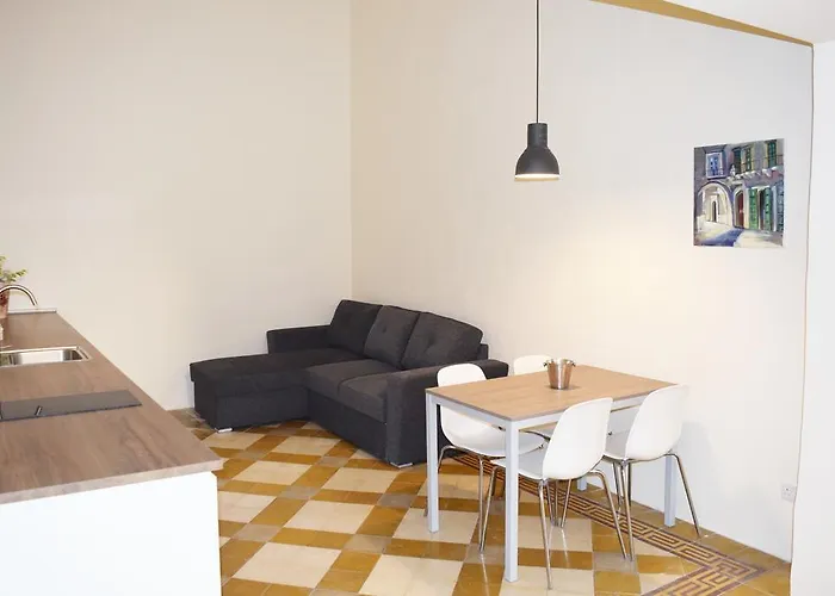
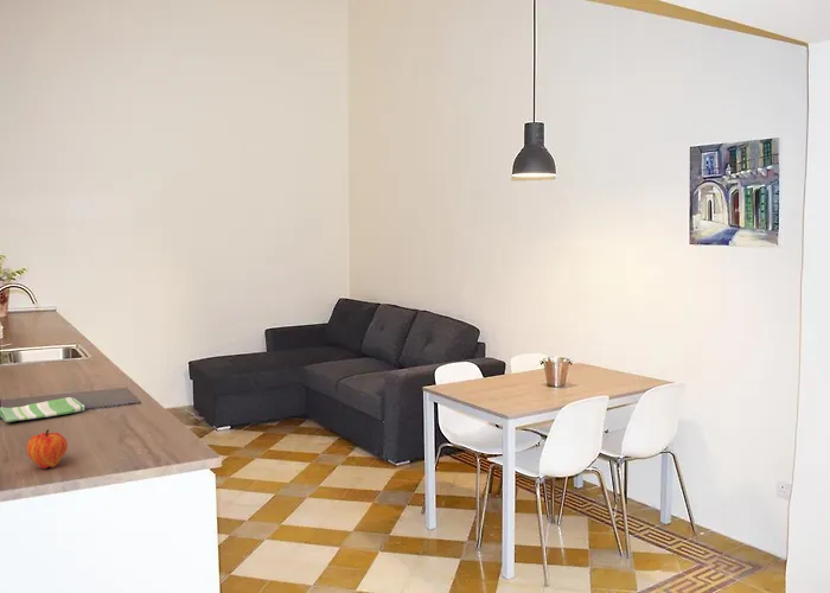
+ dish towel [0,396,85,423]
+ fruit [25,428,69,470]
